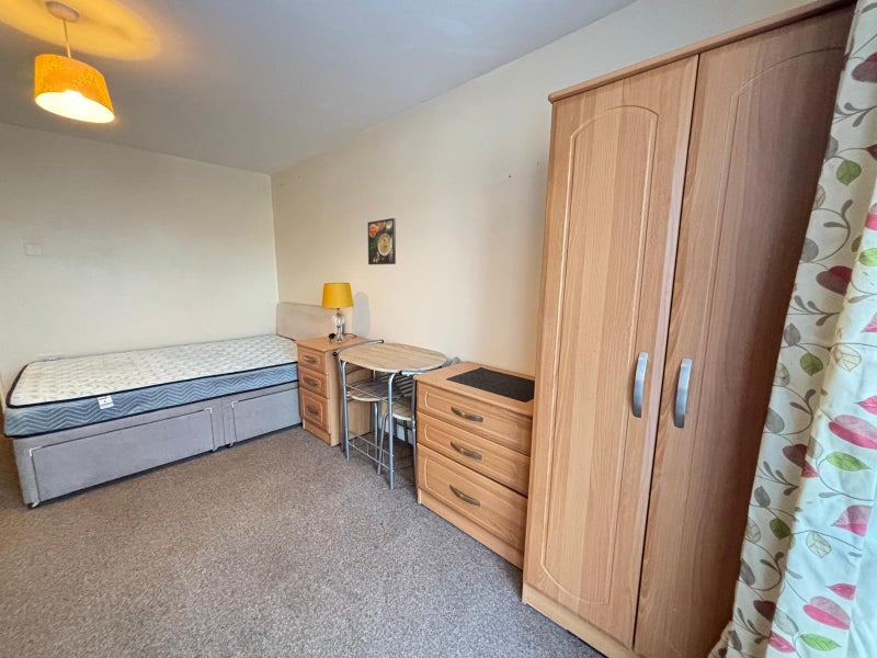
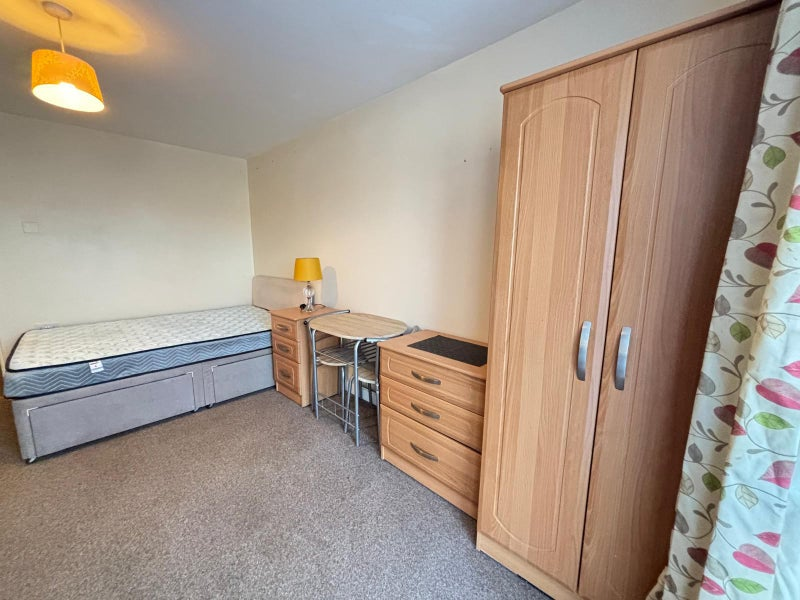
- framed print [367,217,397,265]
